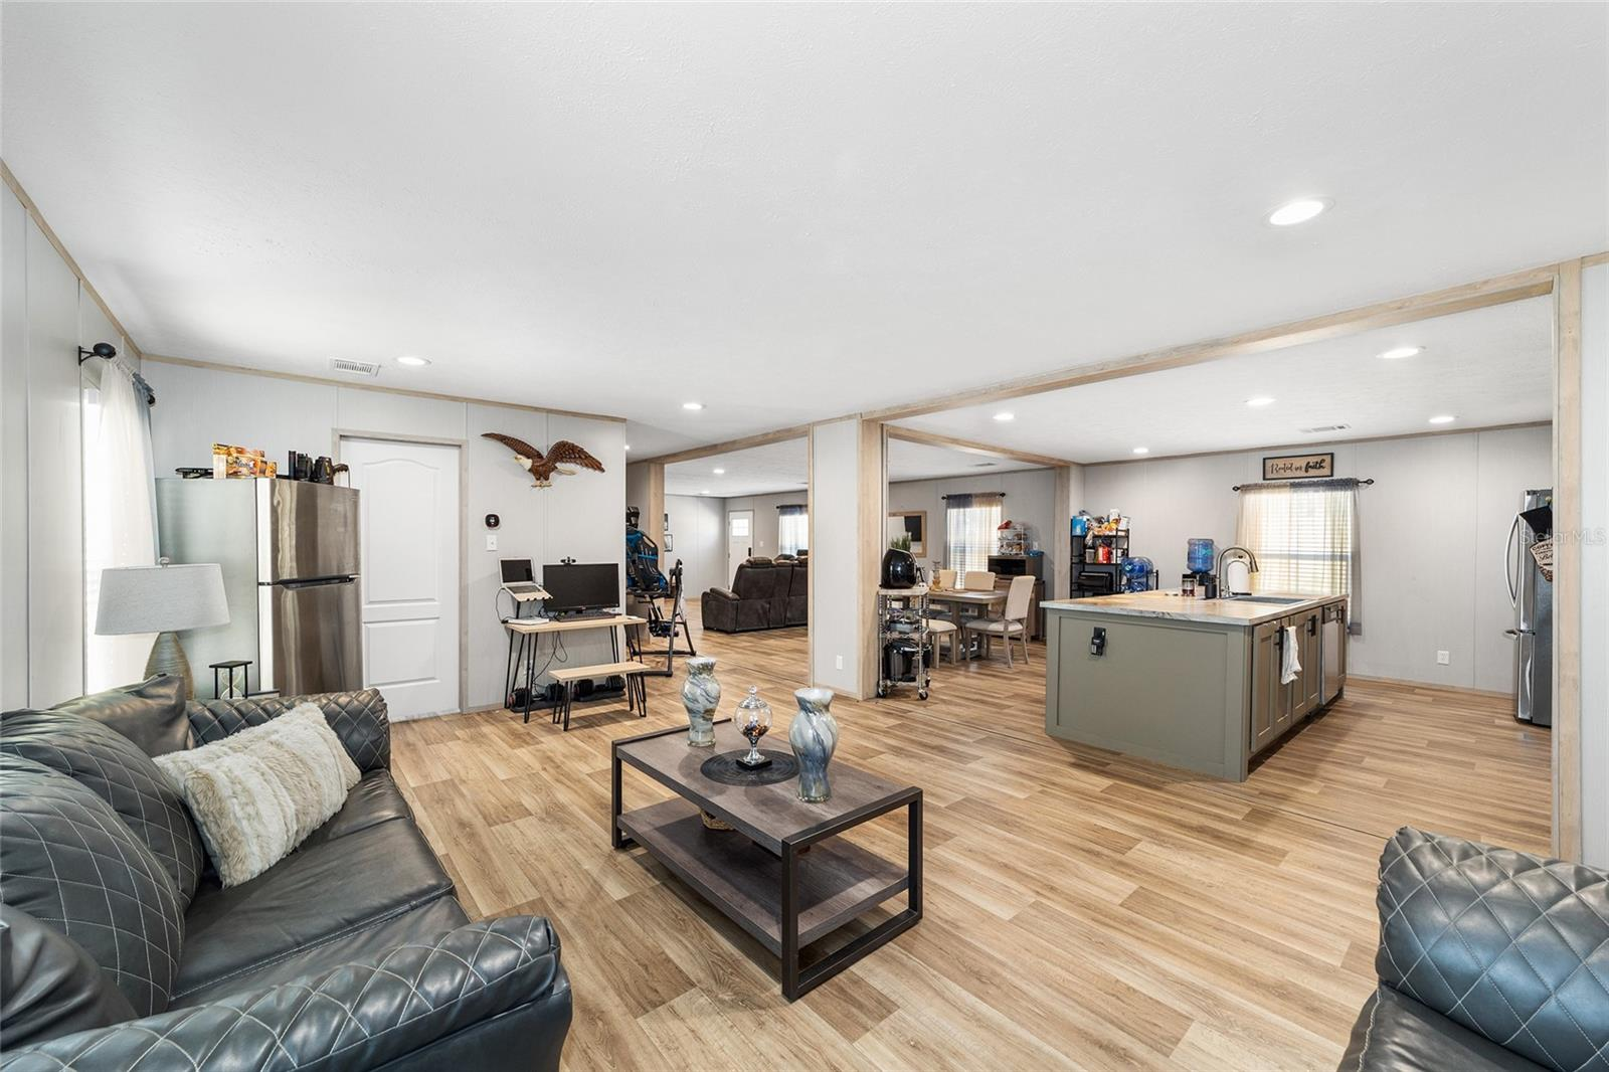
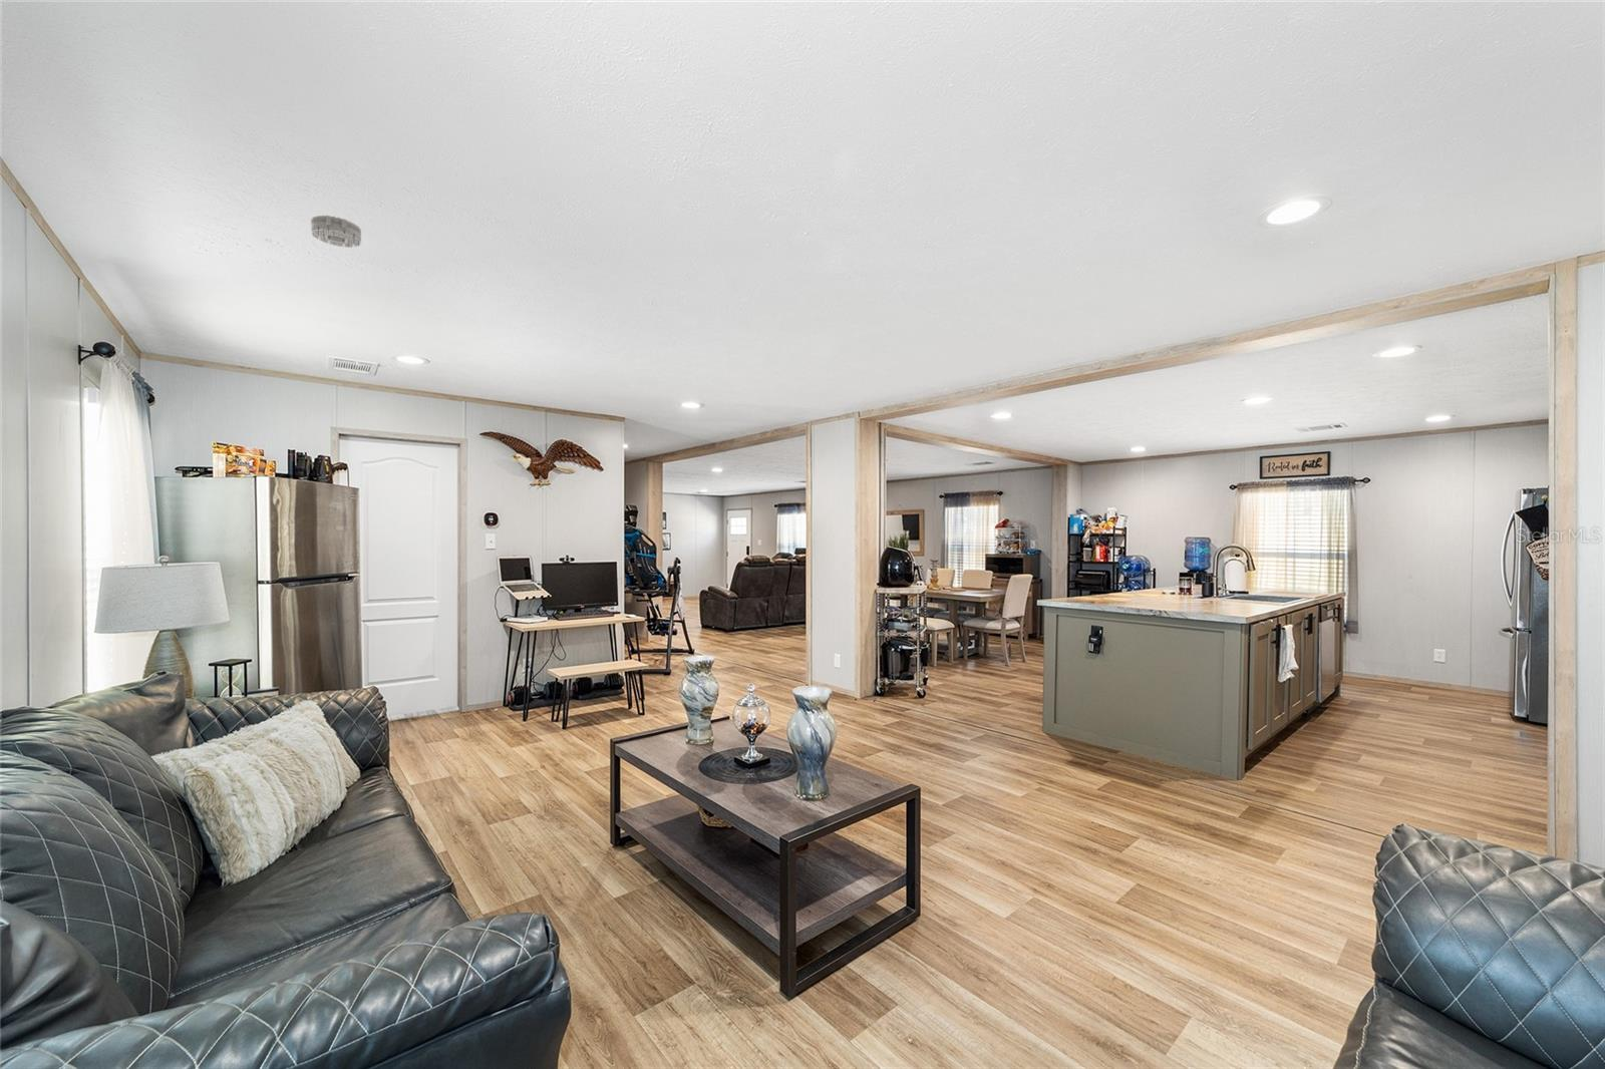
+ smoke detector [310,215,362,248]
